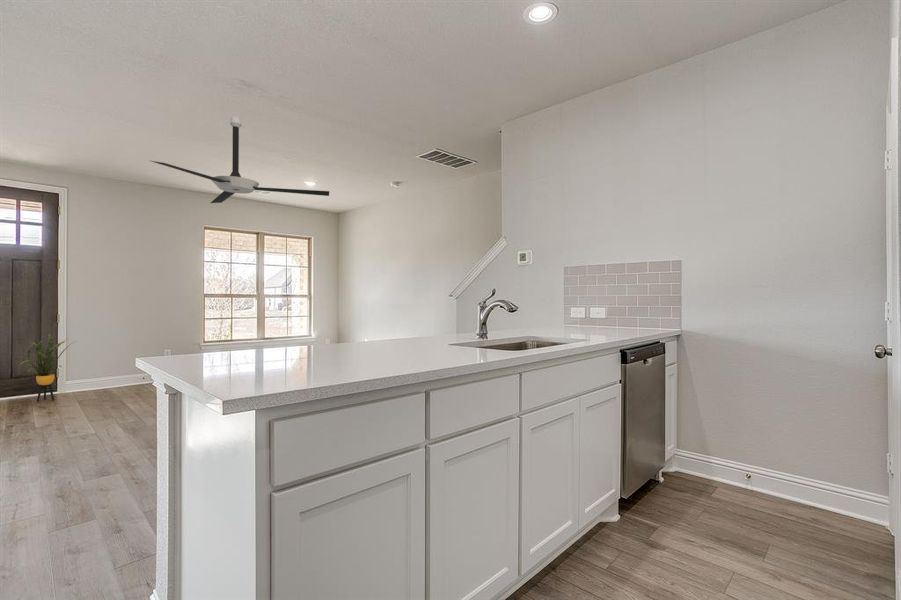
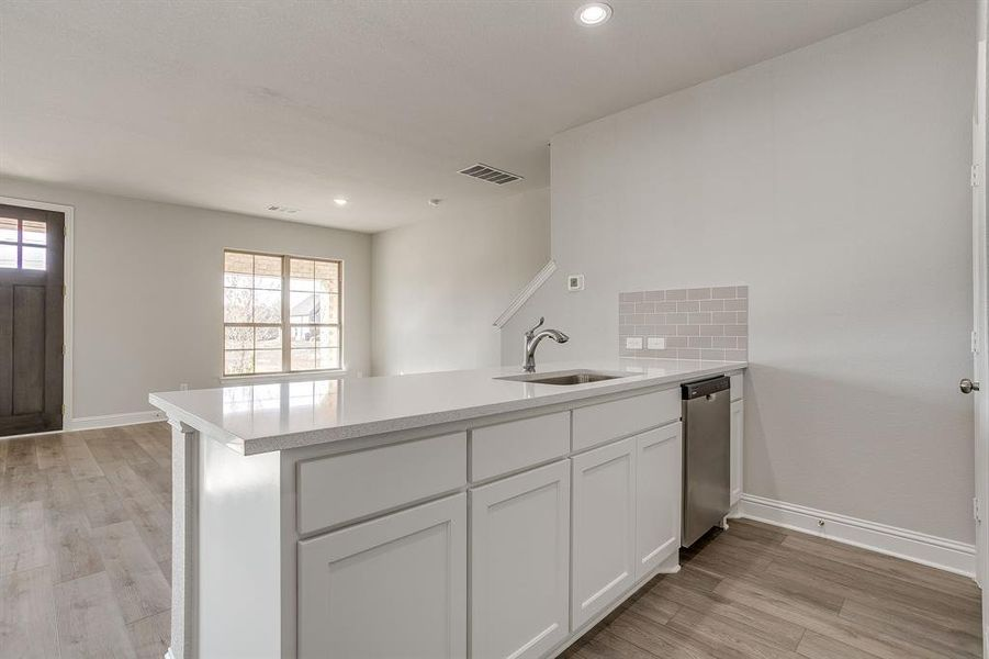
- house plant [19,333,77,403]
- ceiling fan [148,115,330,204]
